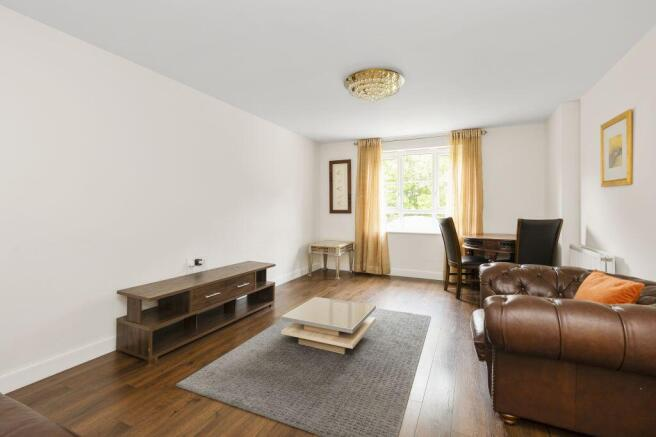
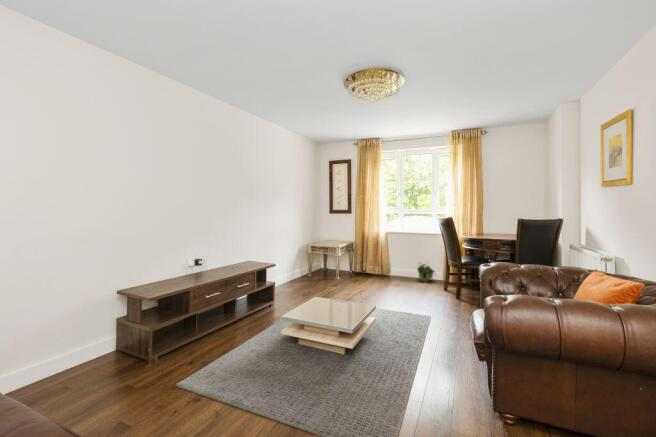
+ potted plant [416,261,437,282]
